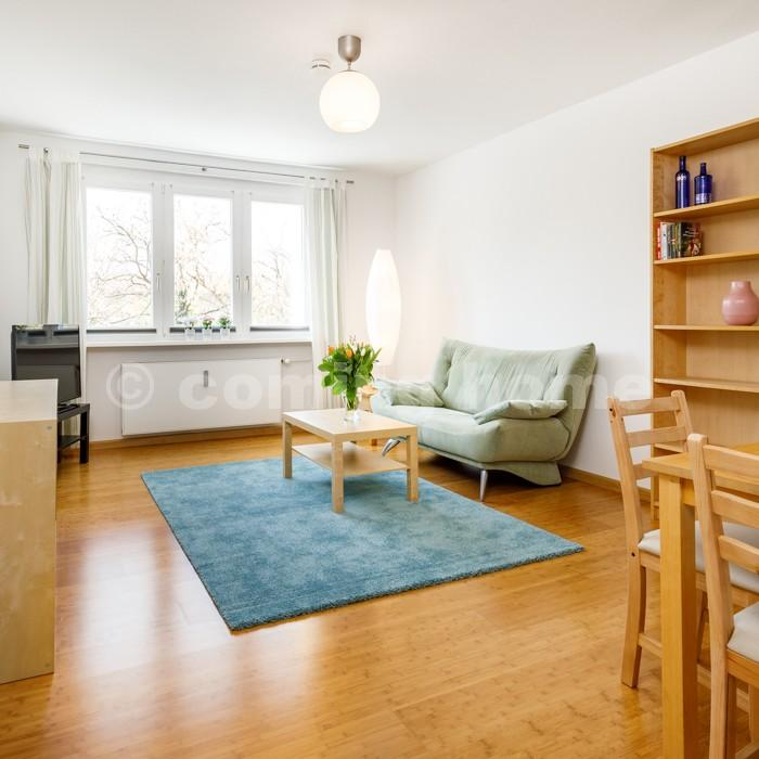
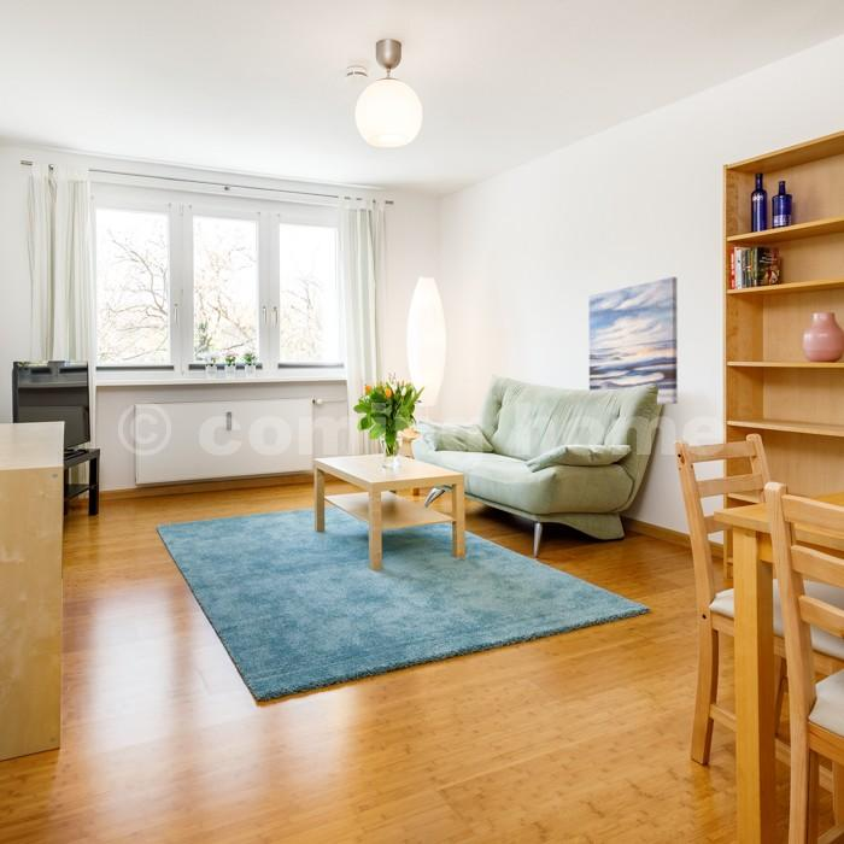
+ wall art [587,276,679,405]
